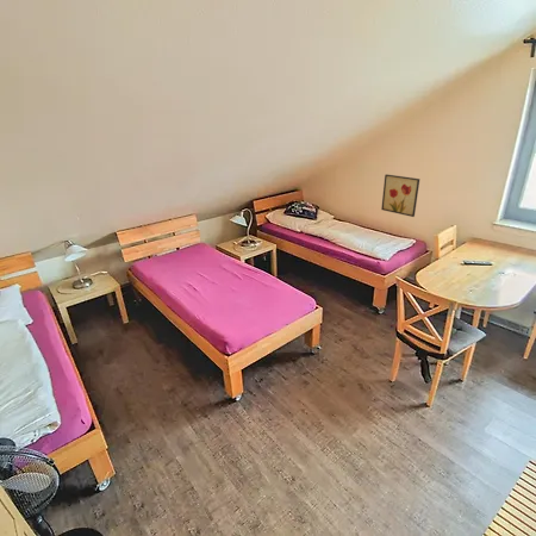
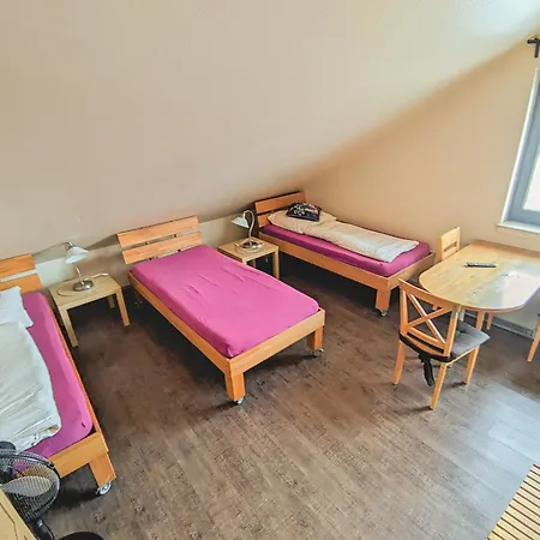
- wall art [380,173,420,218]
